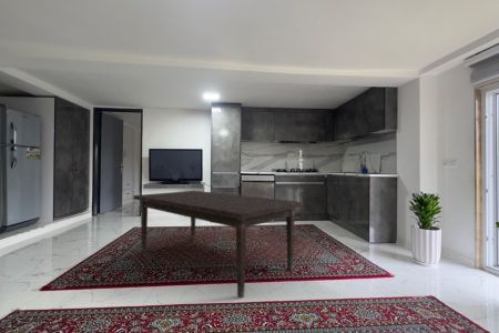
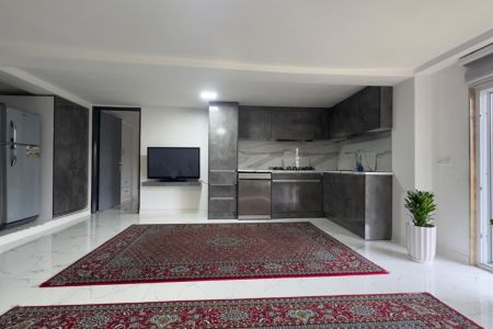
- dining table [132,190,304,299]
